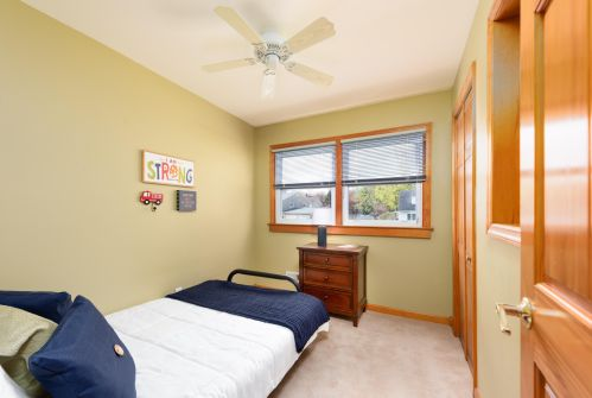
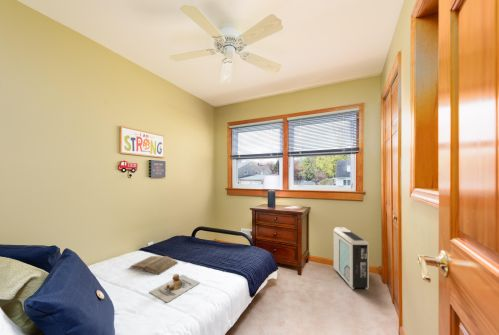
+ book [129,255,178,276]
+ air purifier [332,226,370,290]
+ teddy bear [149,273,200,303]
